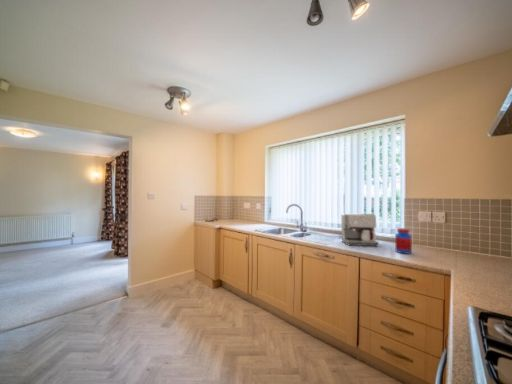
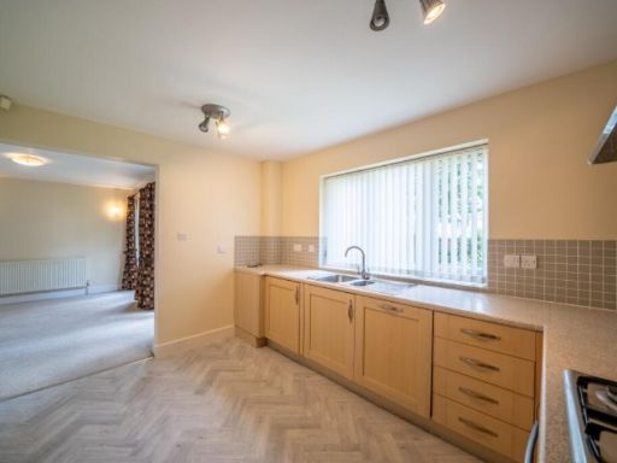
- coffee maker [341,213,380,247]
- jar [394,227,413,255]
